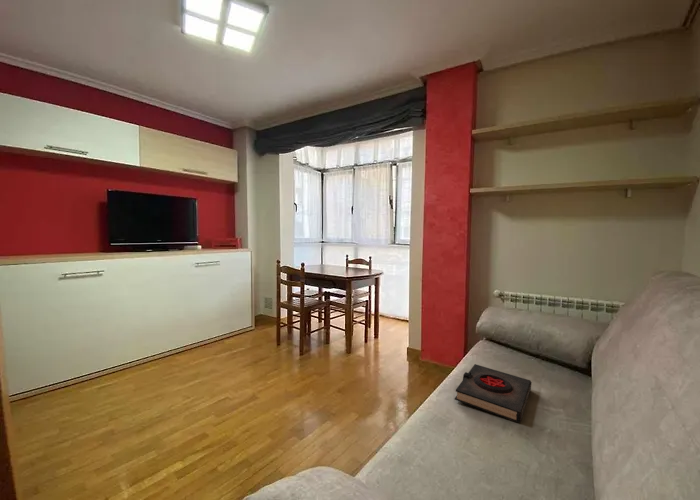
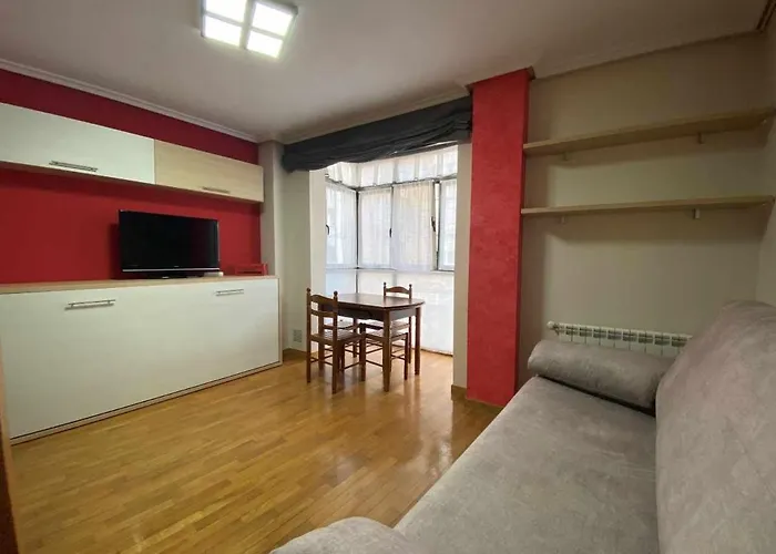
- book [454,363,533,424]
